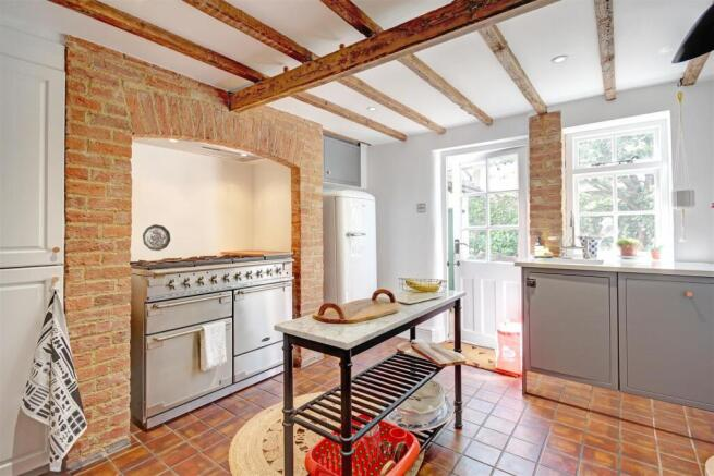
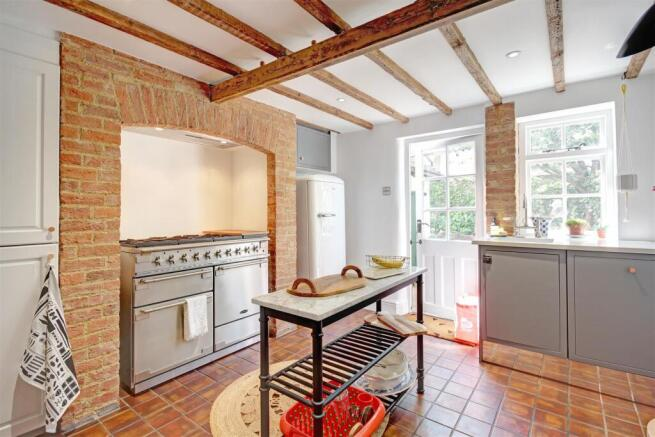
- decorative plate [142,223,171,252]
